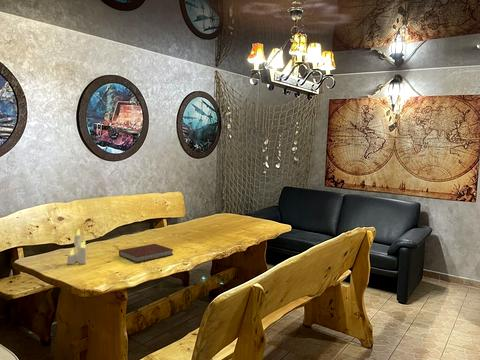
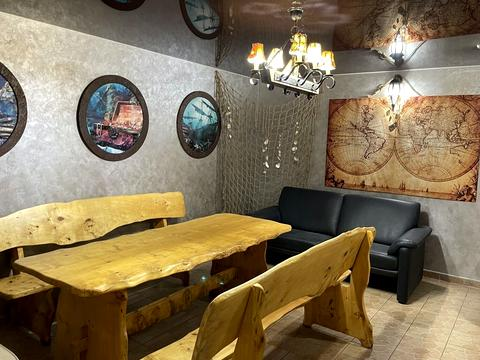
- candle [66,228,87,265]
- notebook [118,243,174,263]
